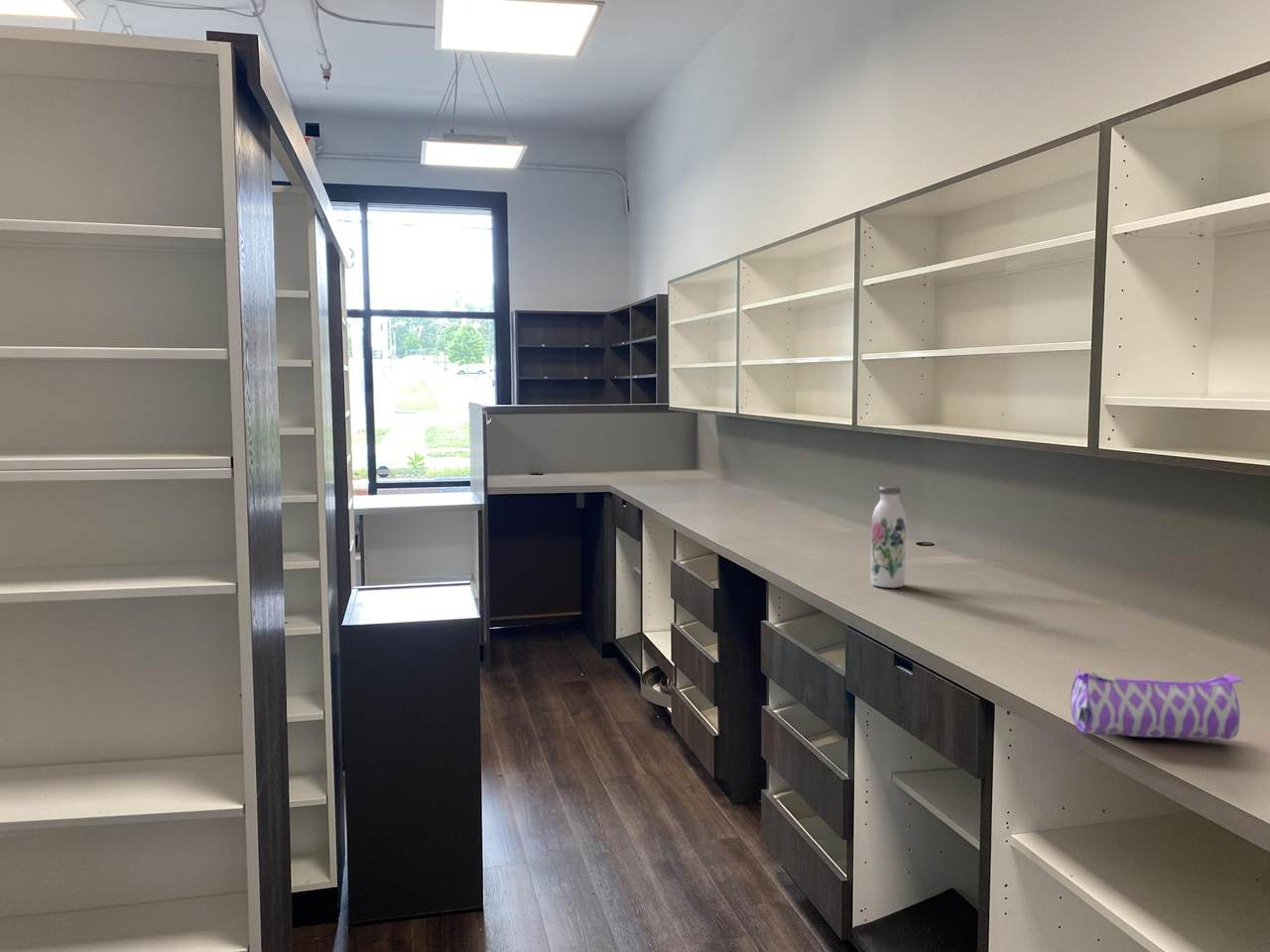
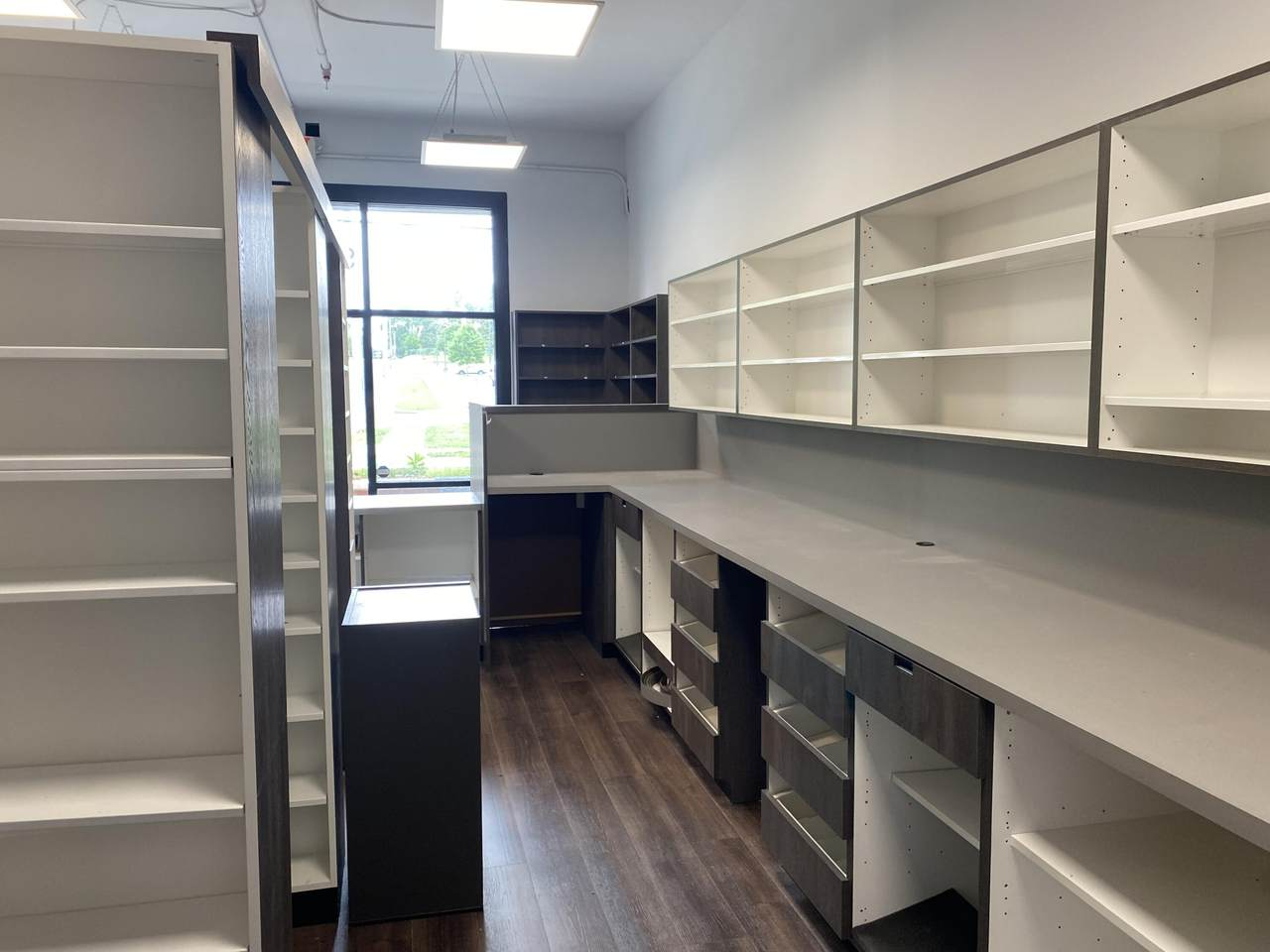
- pencil case [1070,667,1243,740]
- water bottle [870,485,907,589]
